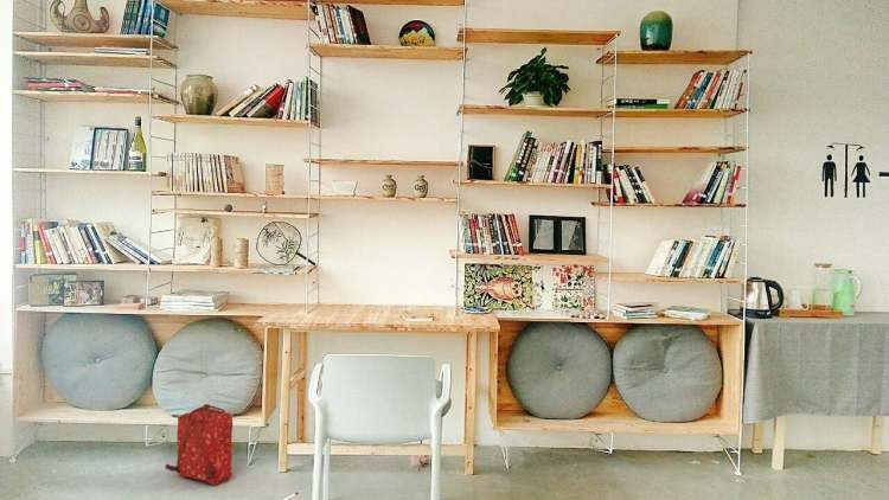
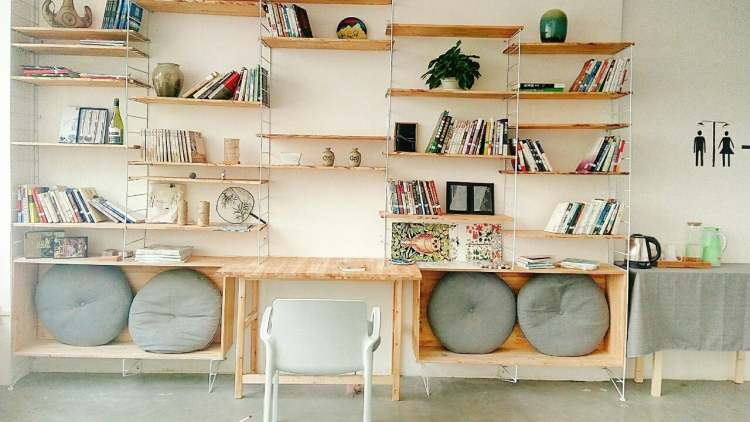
- backpack [164,403,234,486]
